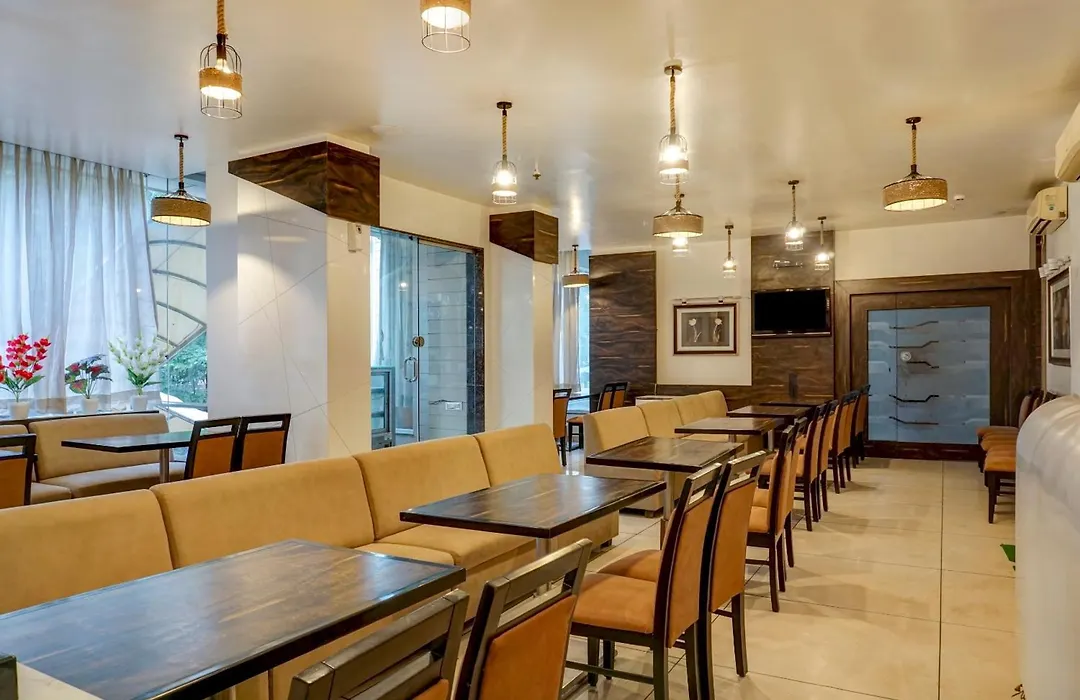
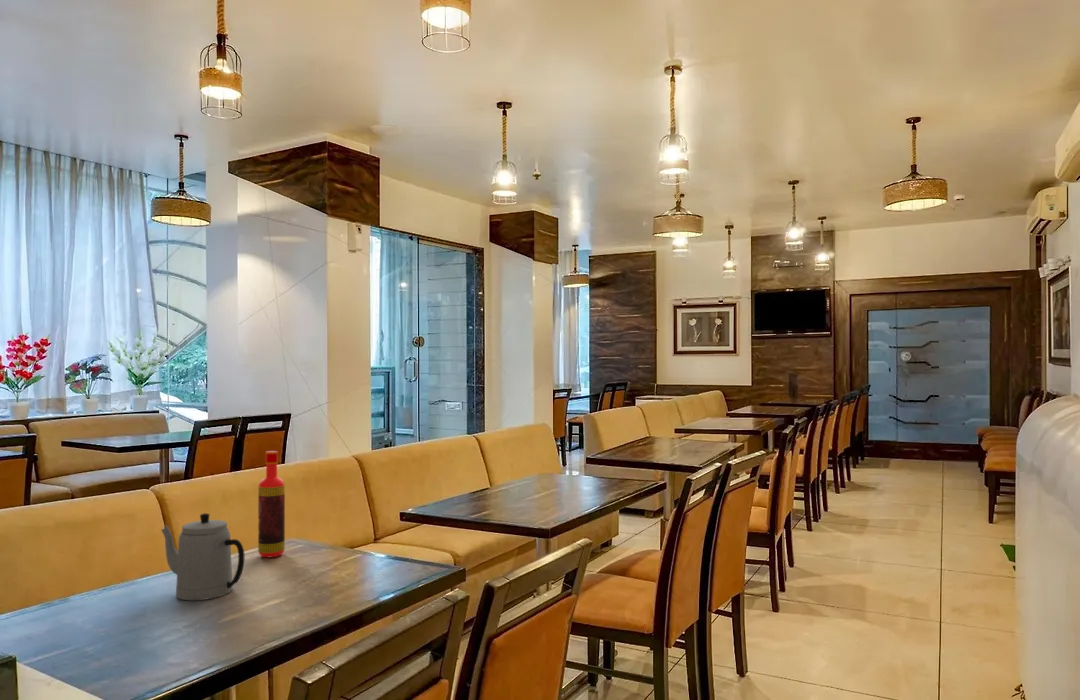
+ teapot [160,512,245,602]
+ bottle [257,450,286,558]
